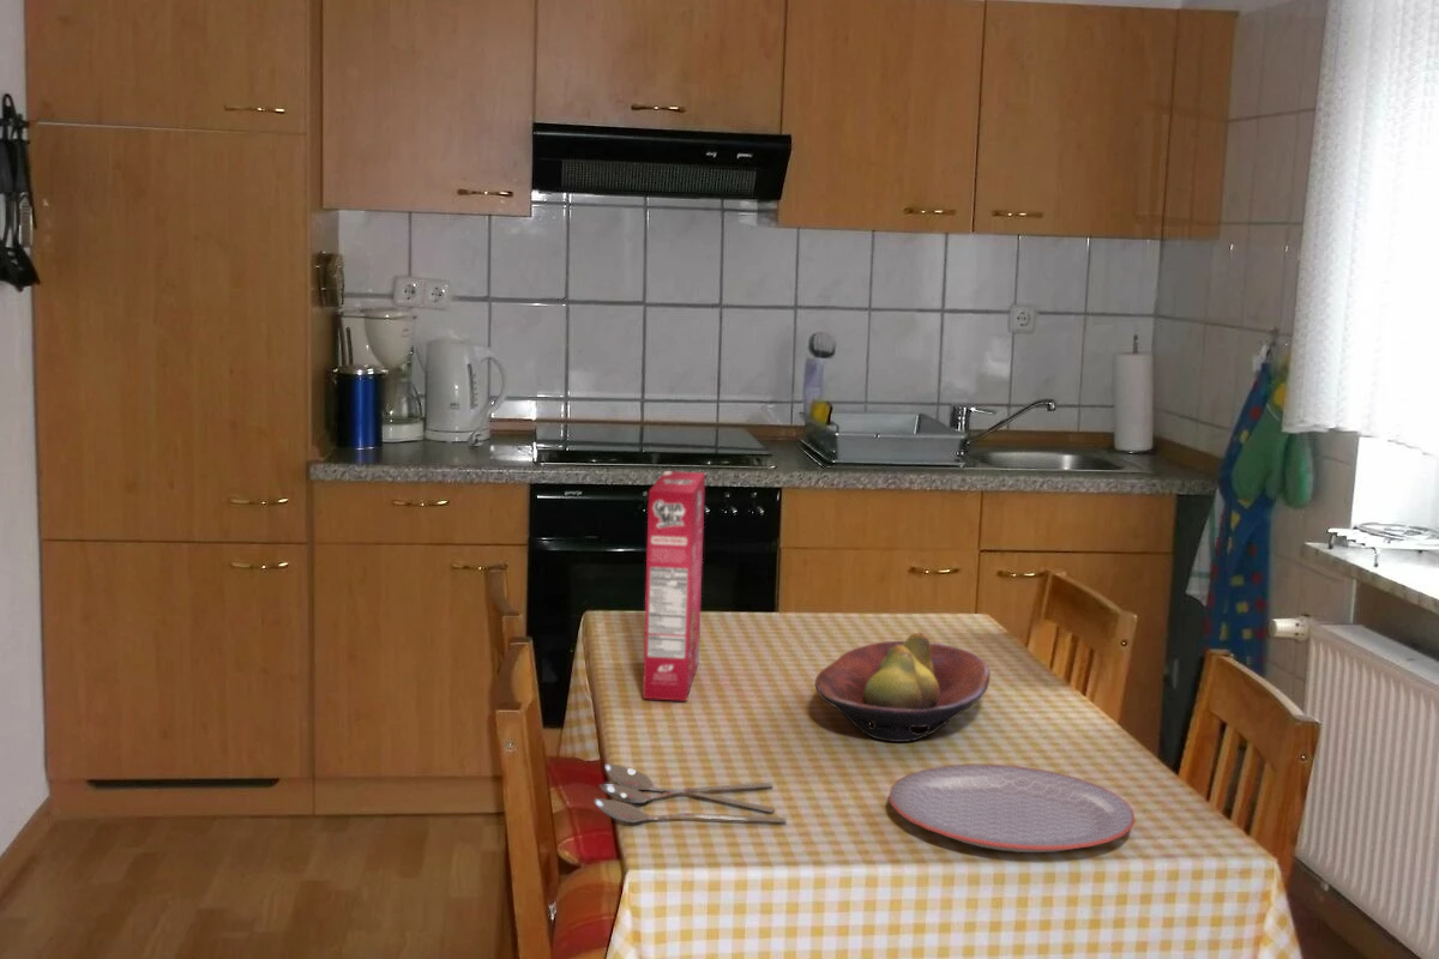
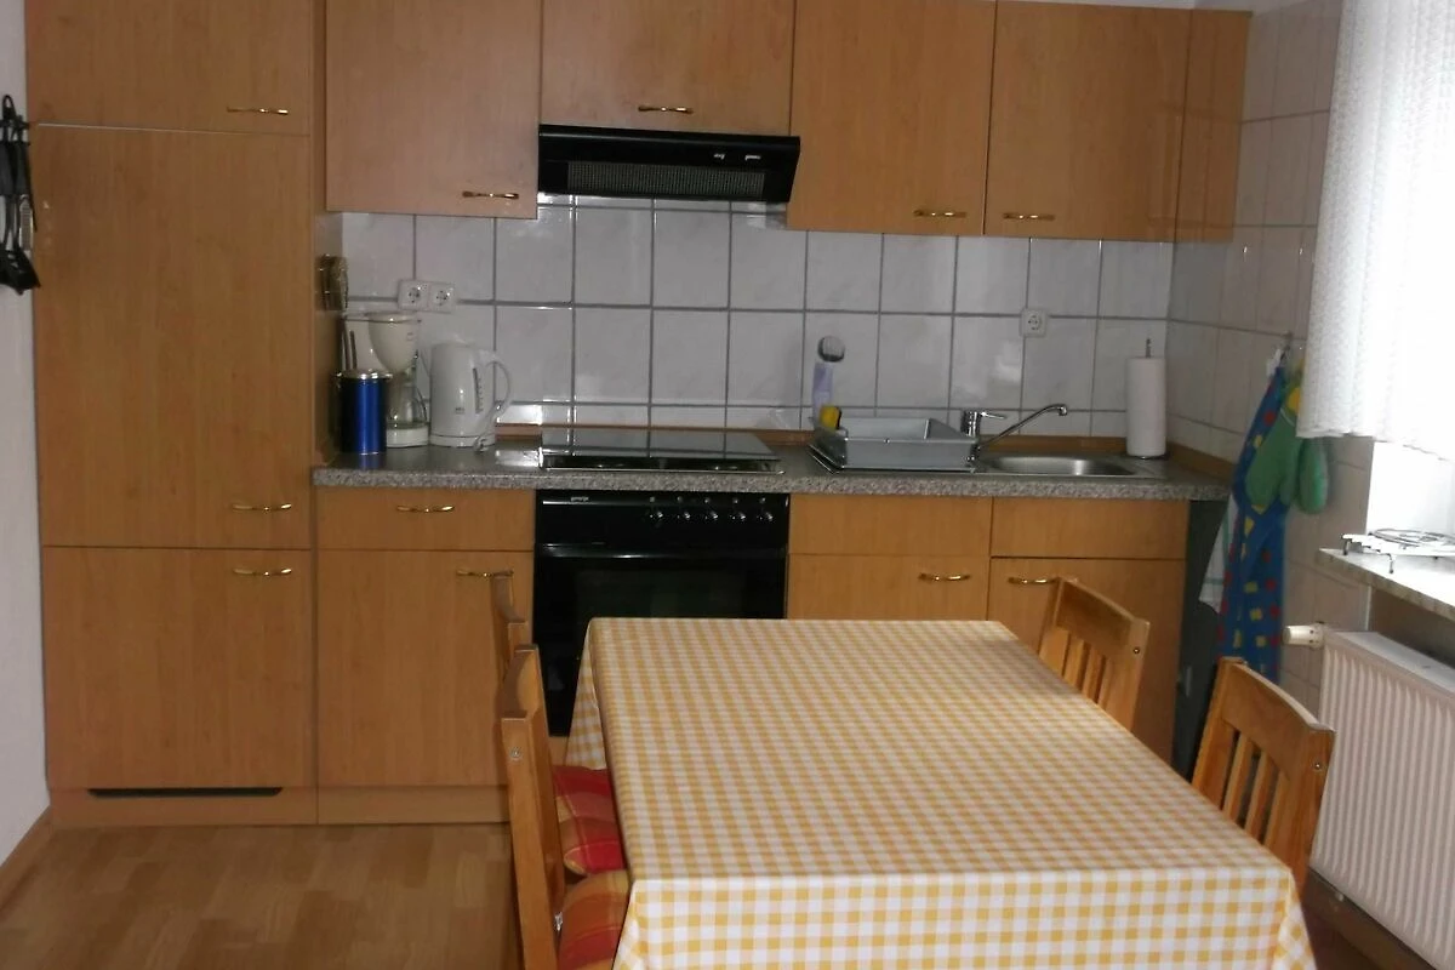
- plate [887,762,1137,854]
- fruit bowl [814,632,992,743]
- cereal box [642,470,706,702]
- spoon [592,762,788,824]
